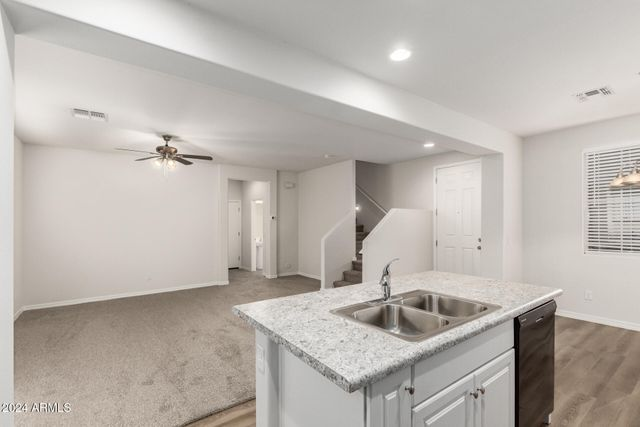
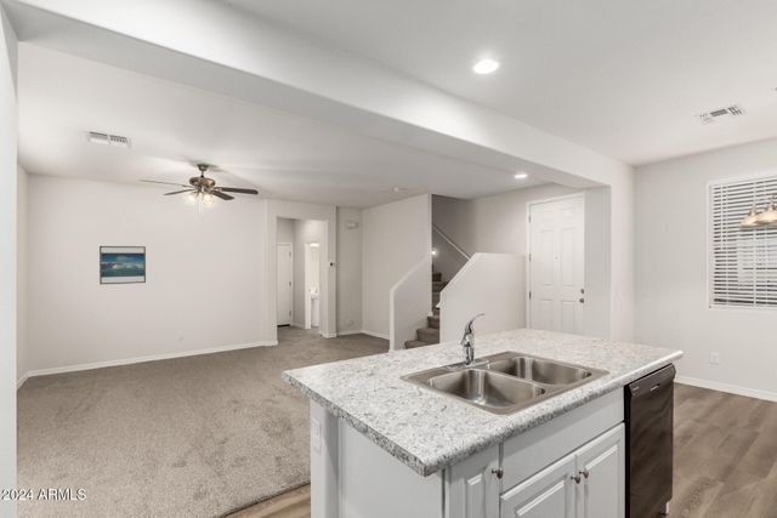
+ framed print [98,245,147,285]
